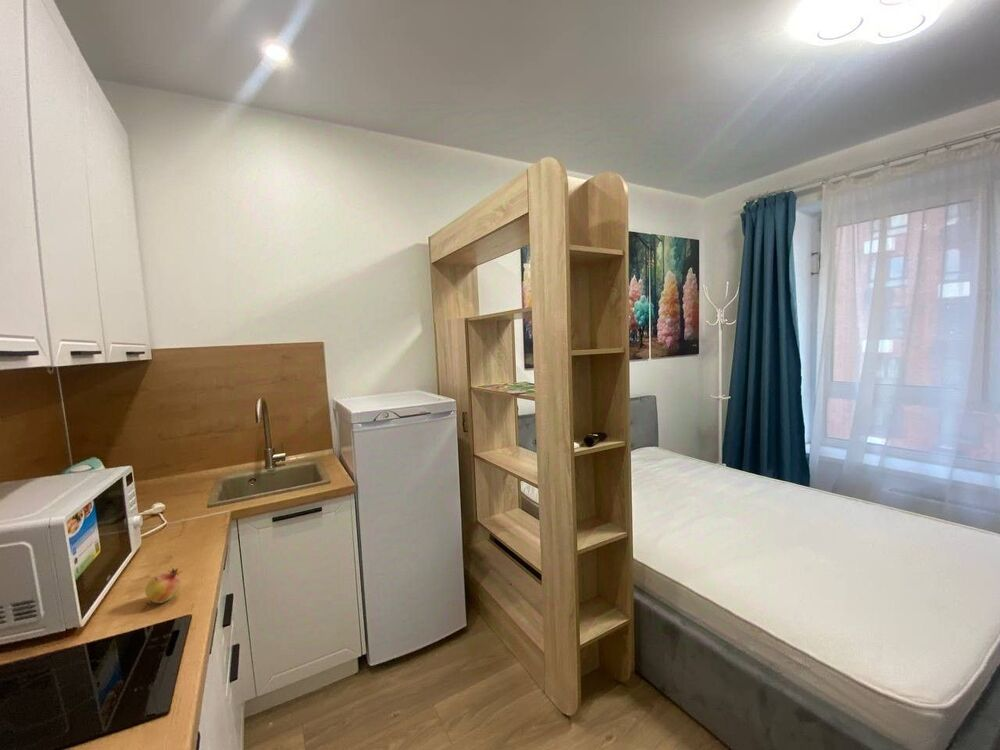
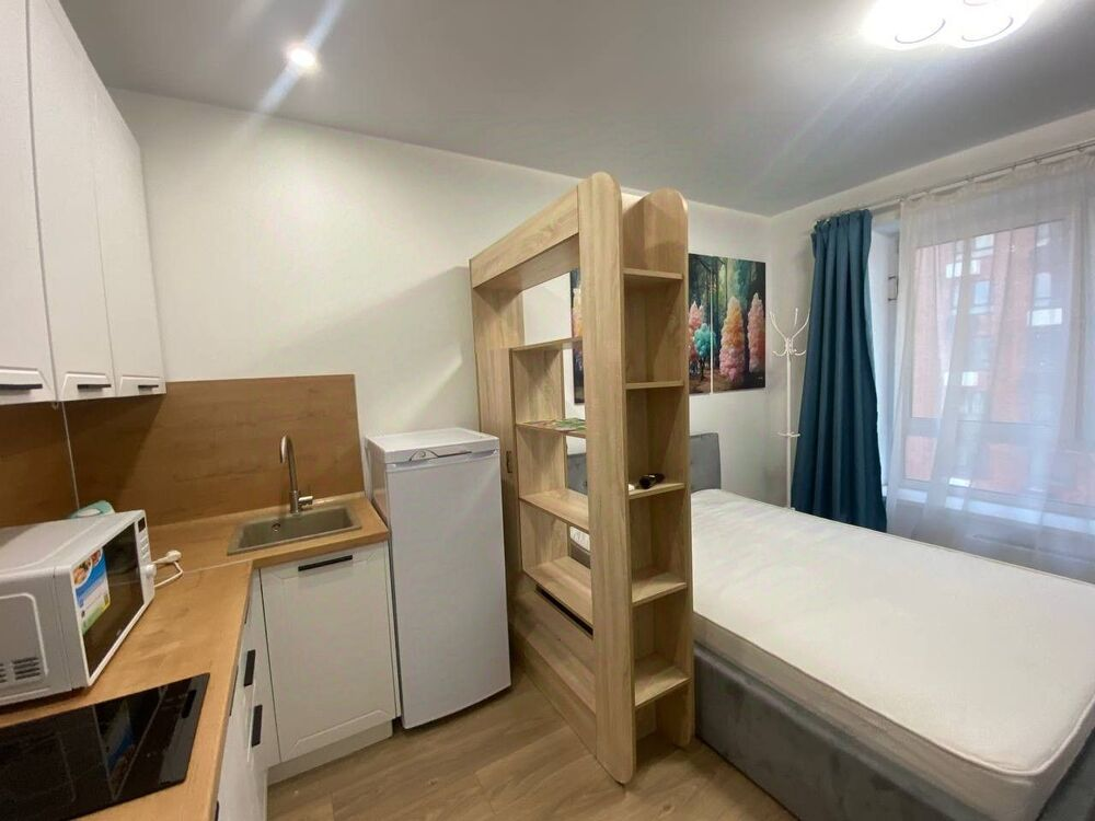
- fruit [144,567,182,605]
